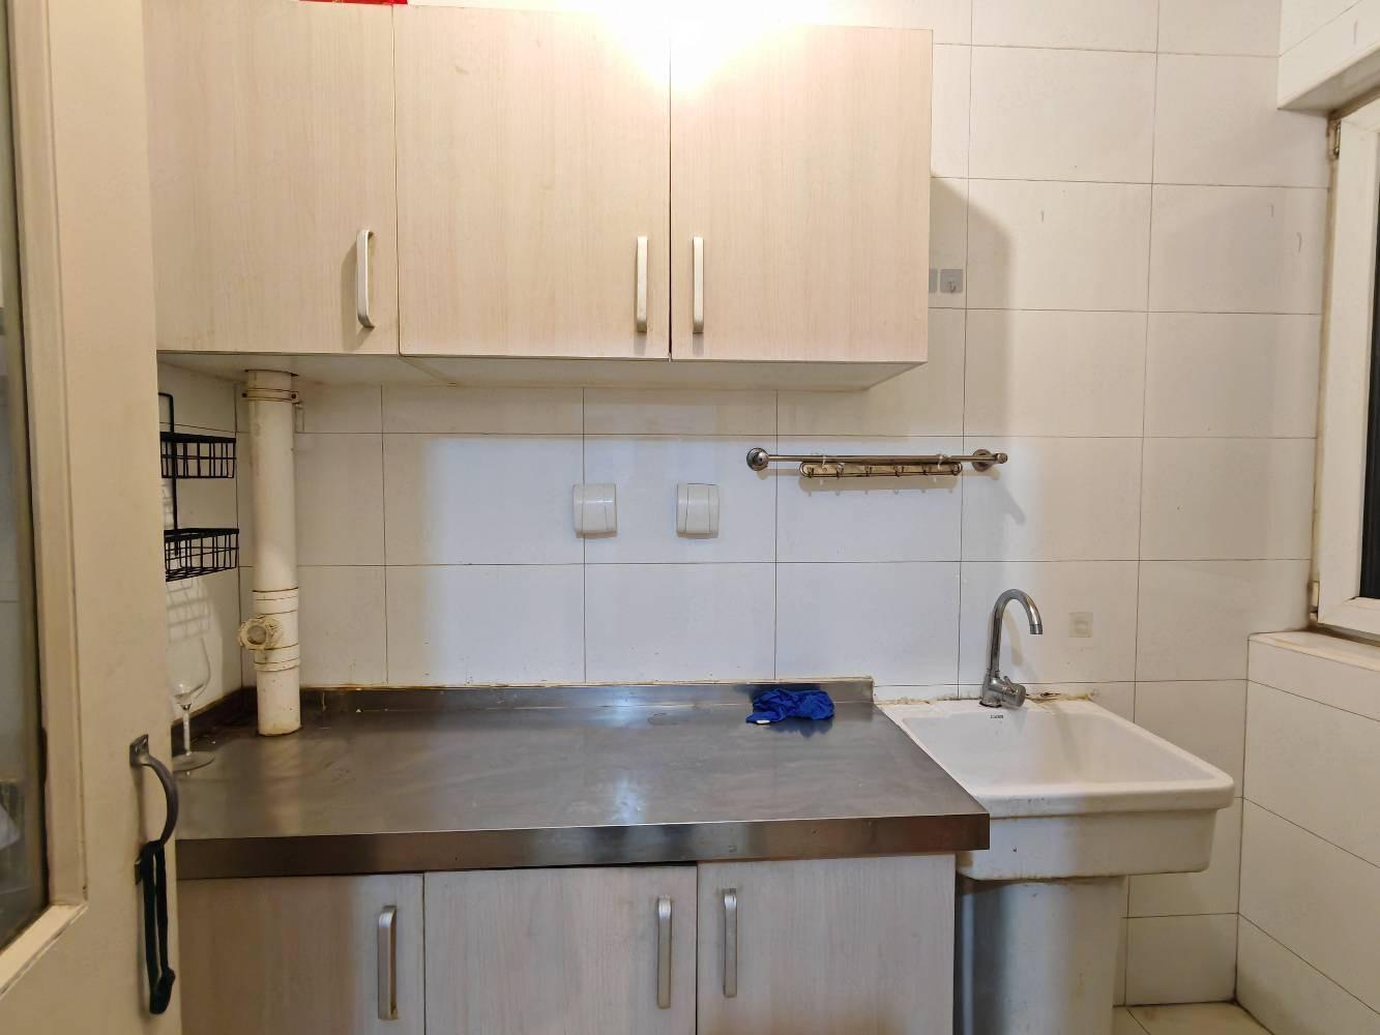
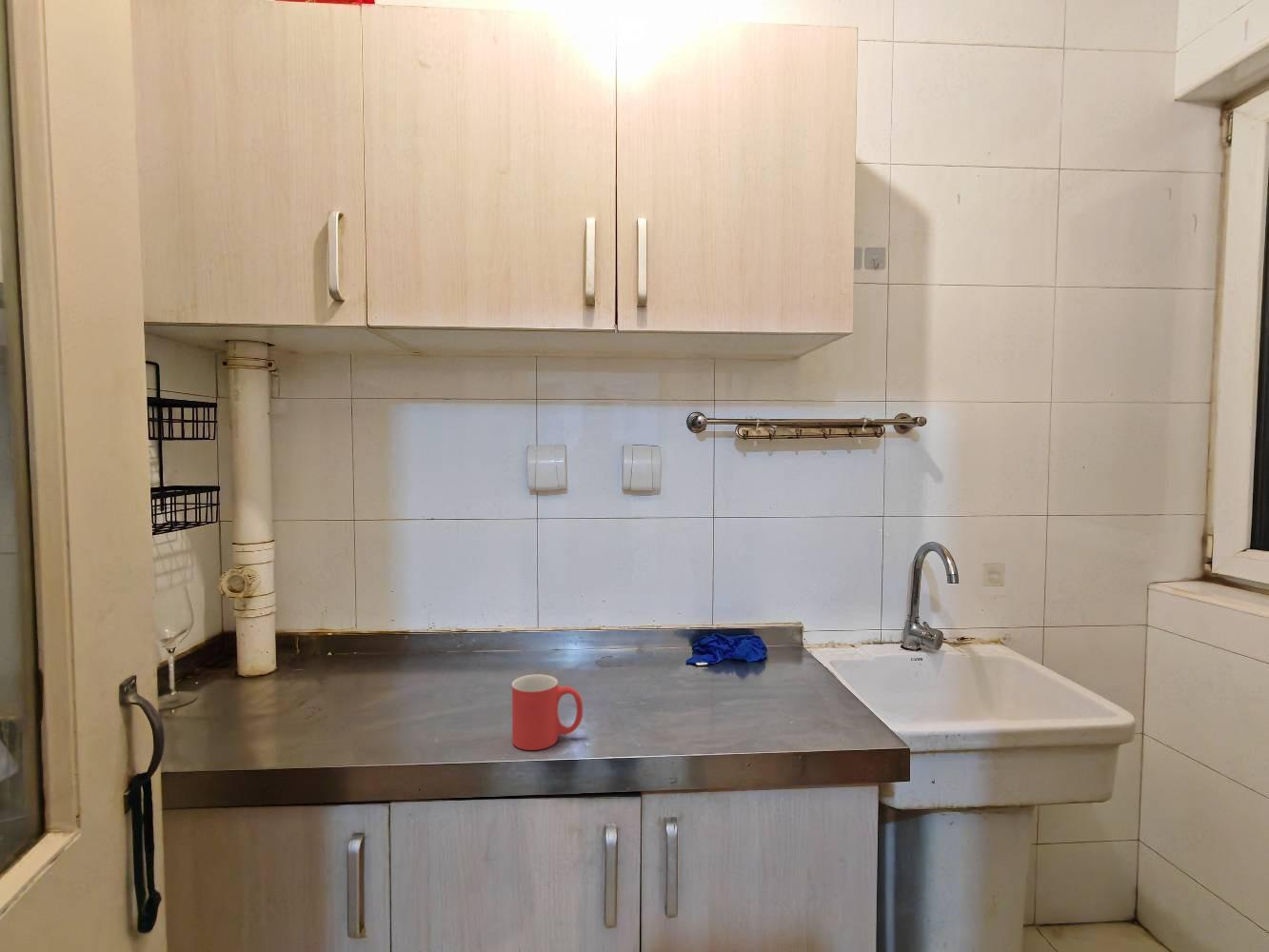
+ mug [511,674,584,751]
